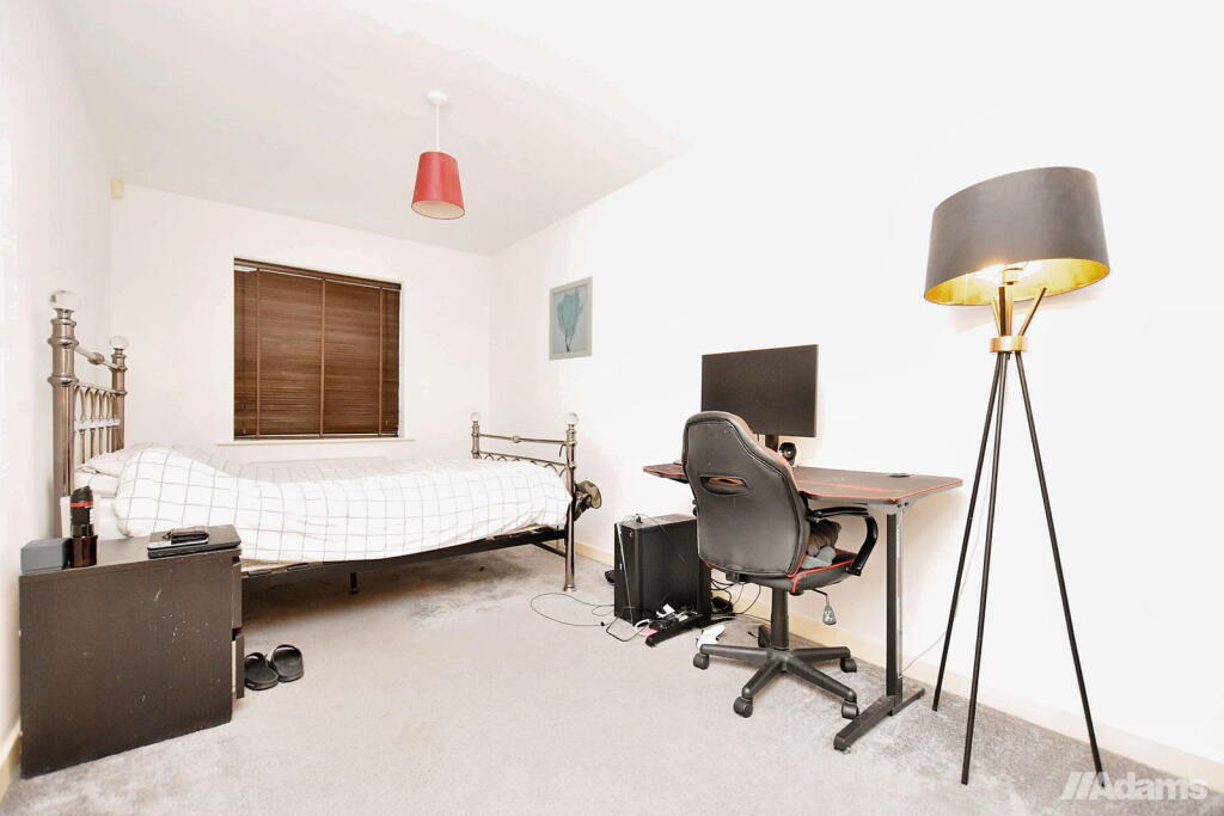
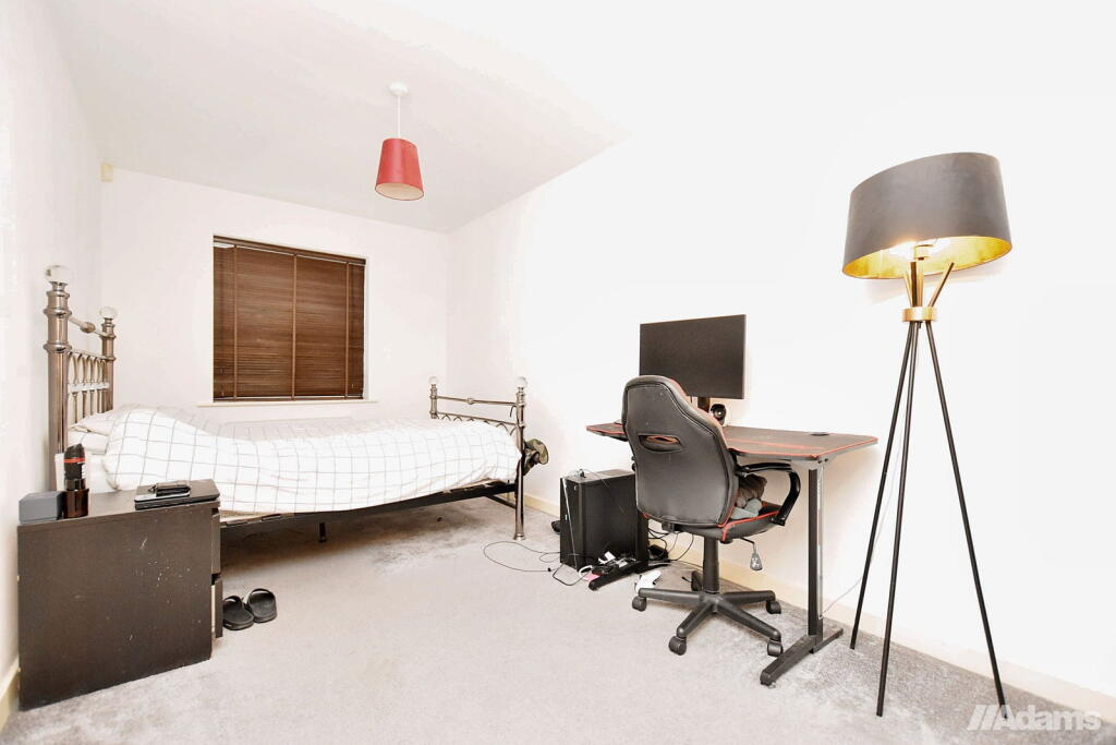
- wall art [547,275,594,362]
